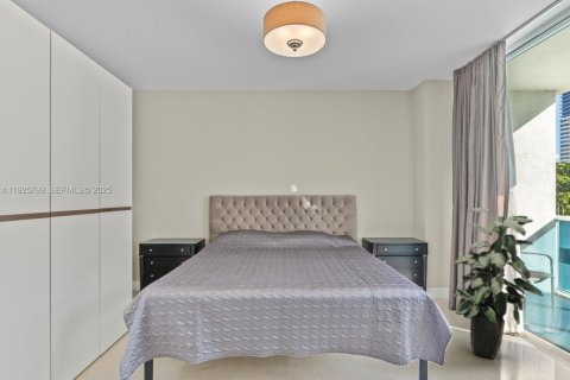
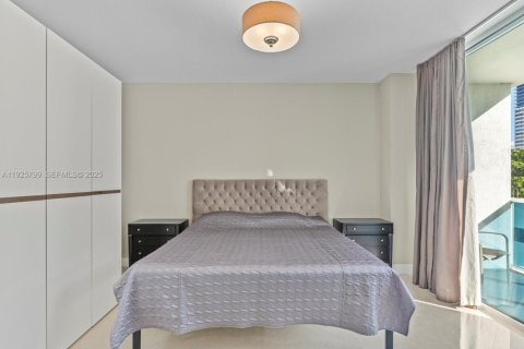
- indoor plant [452,207,544,360]
